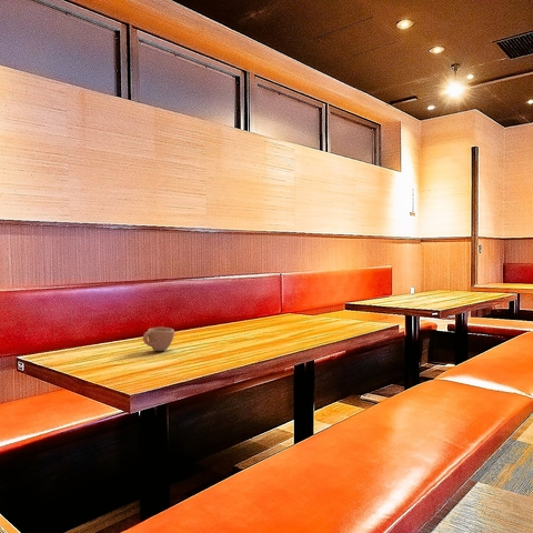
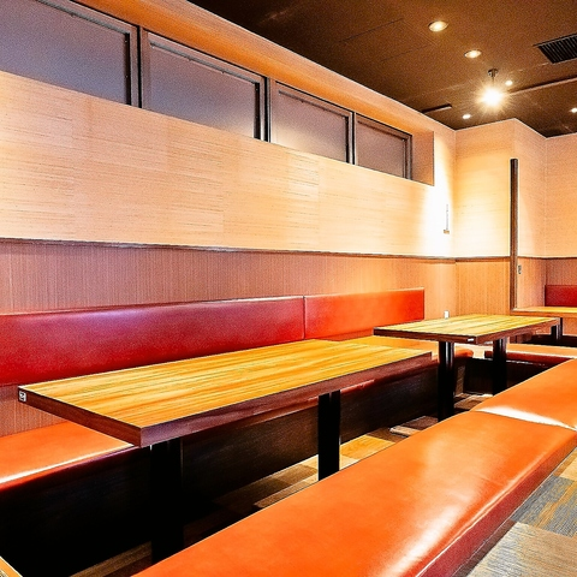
- cup [142,326,175,352]
